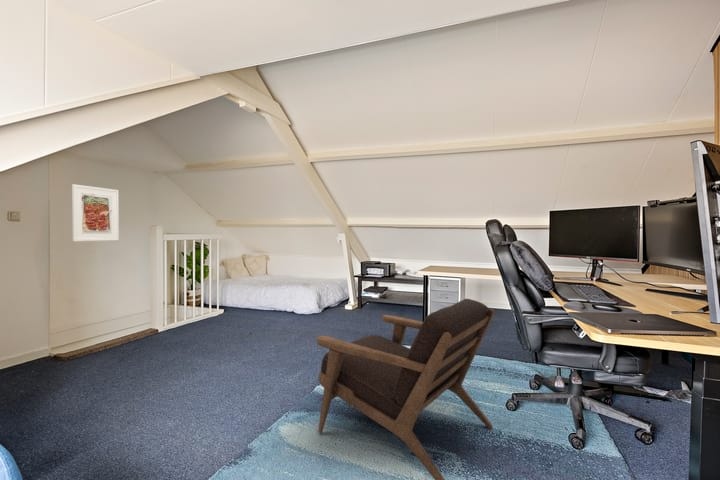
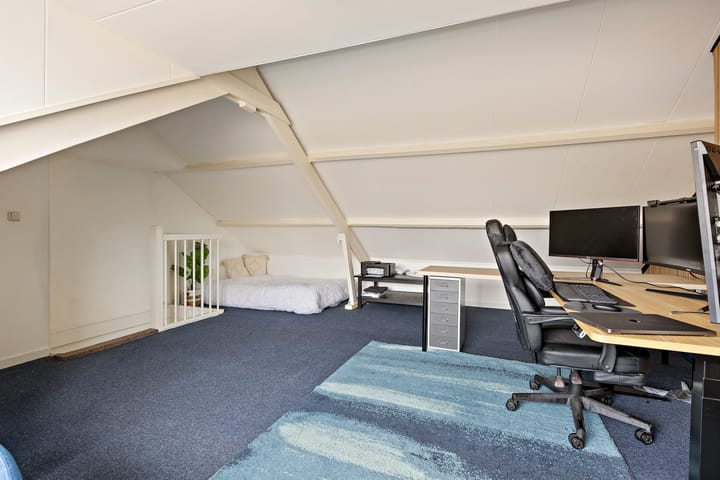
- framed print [71,183,120,242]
- armchair [316,298,496,480]
